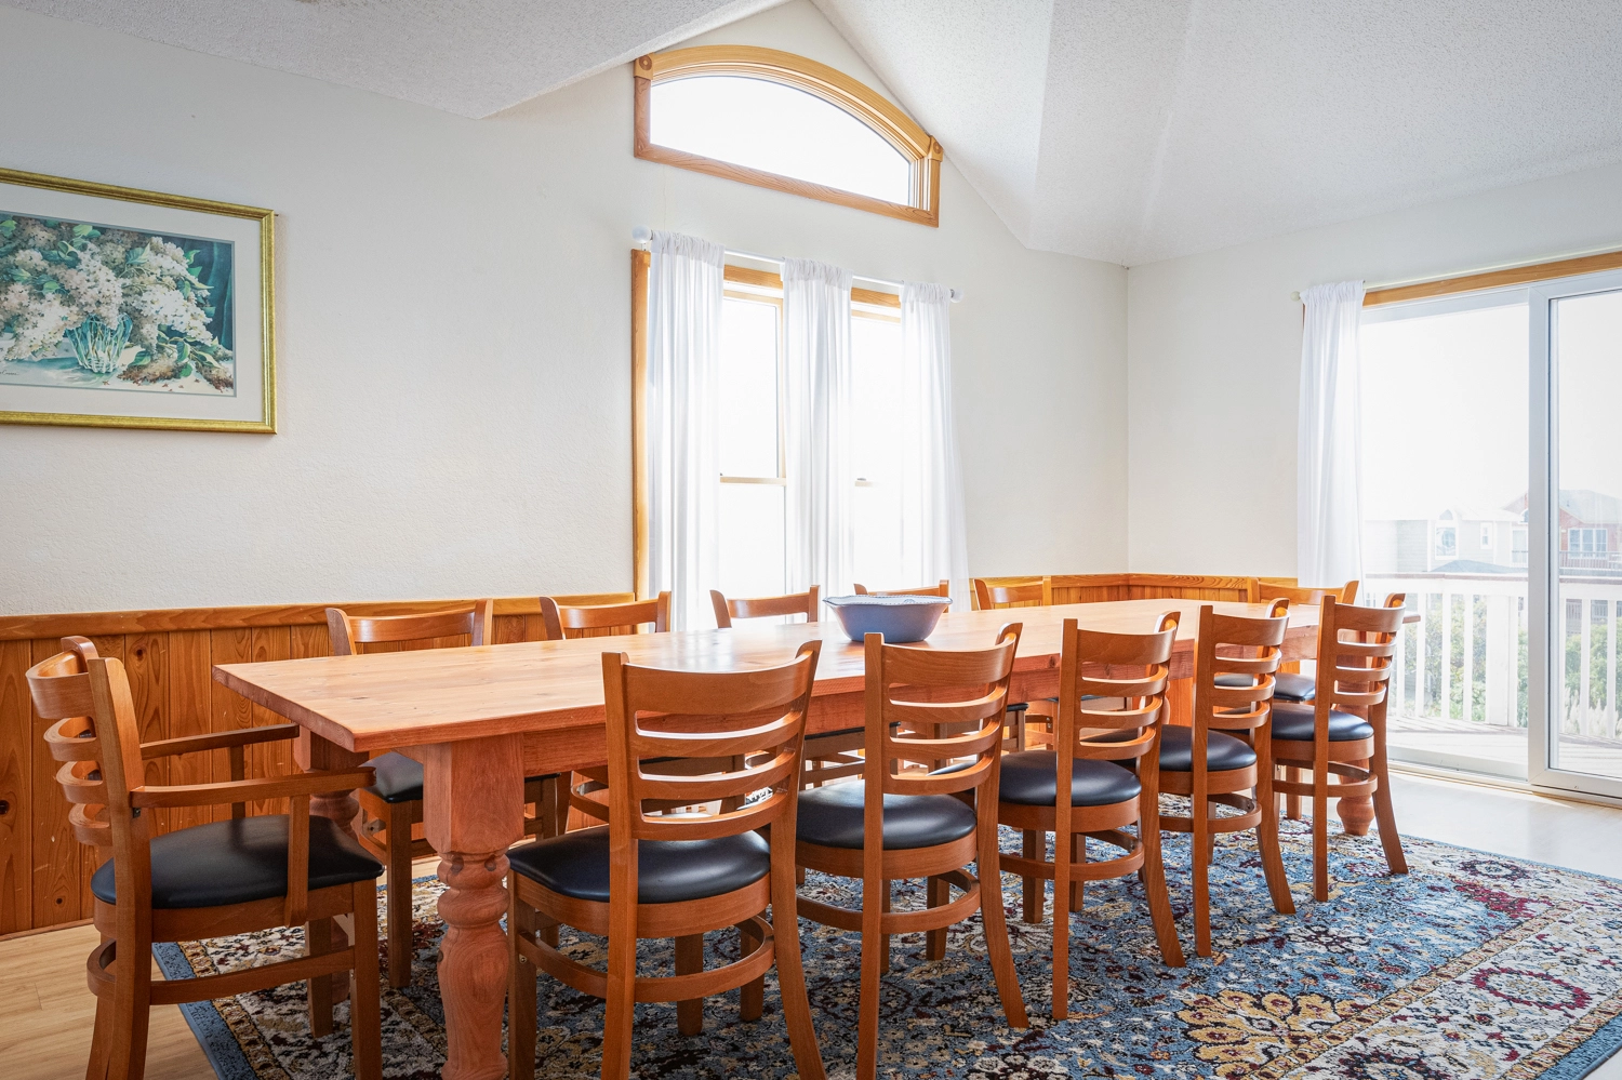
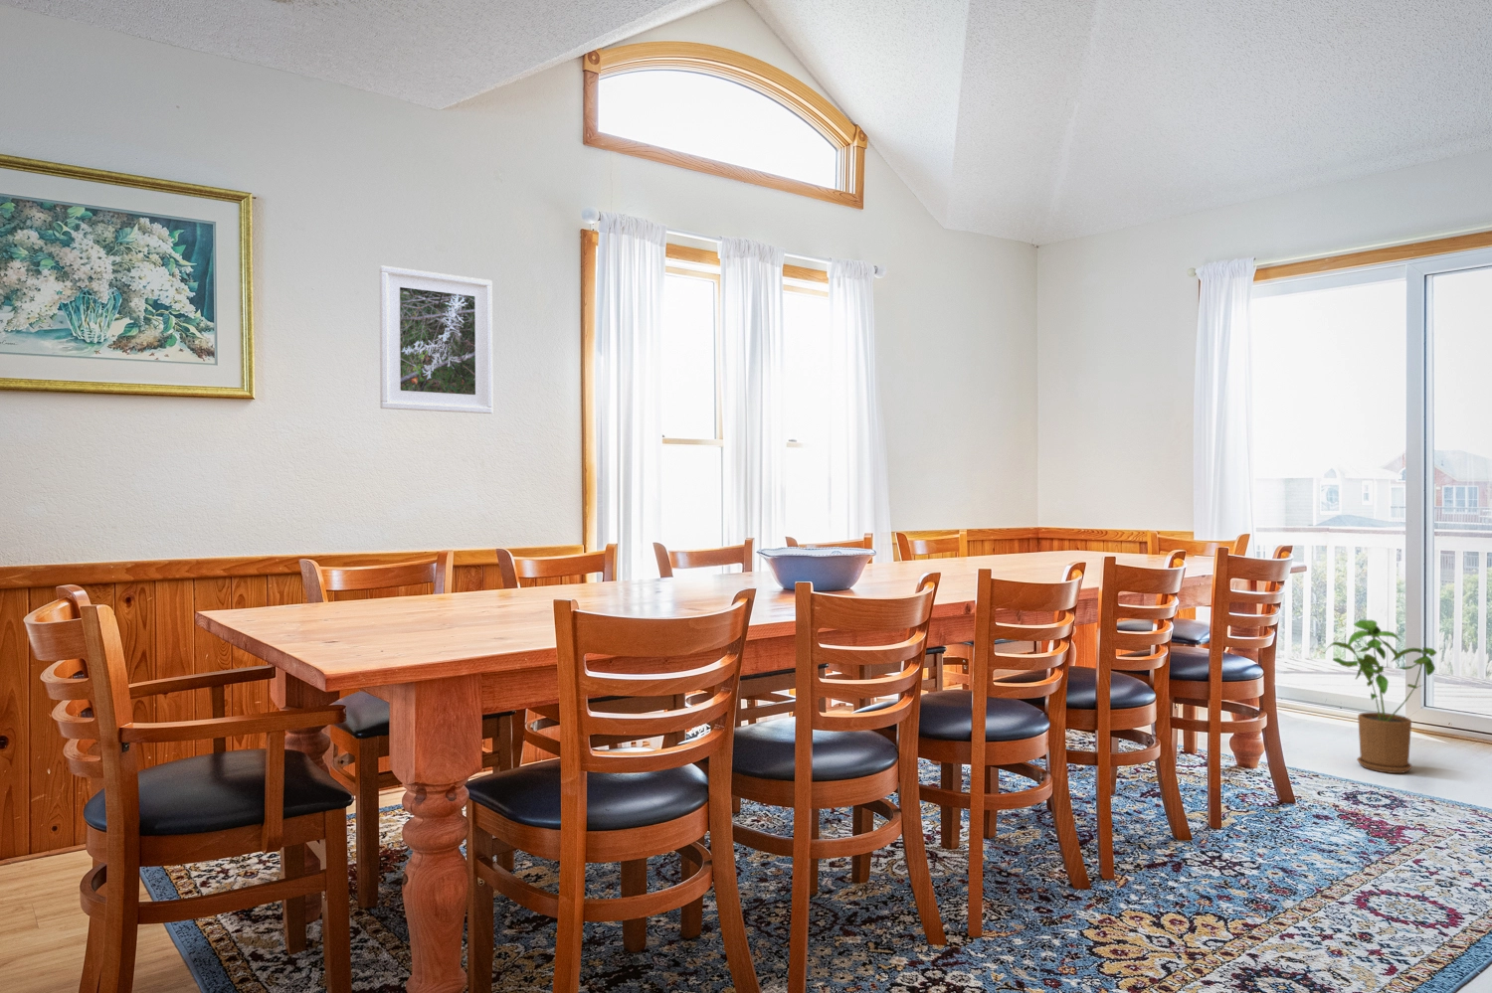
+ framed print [378,265,493,414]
+ house plant [1322,620,1439,775]
